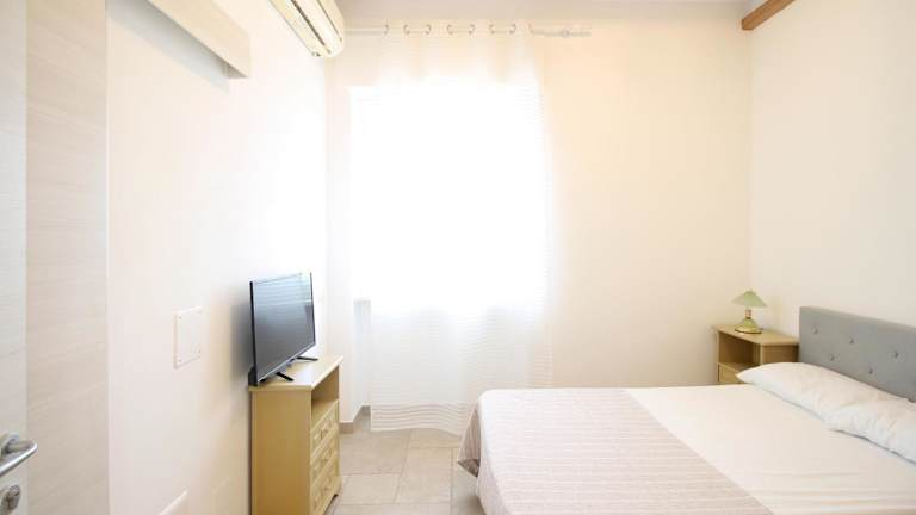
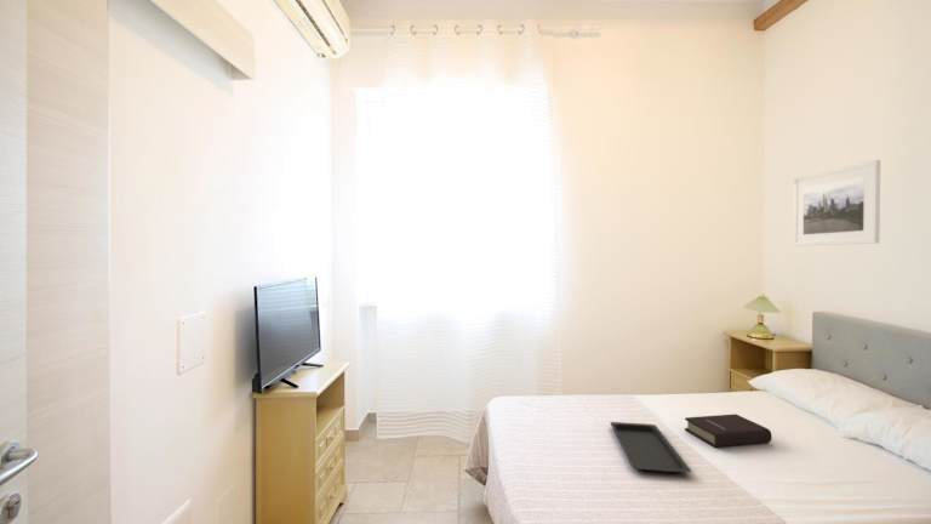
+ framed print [793,159,881,247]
+ serving tray [609,421,692,474]
+ book [684,412,773,448]
